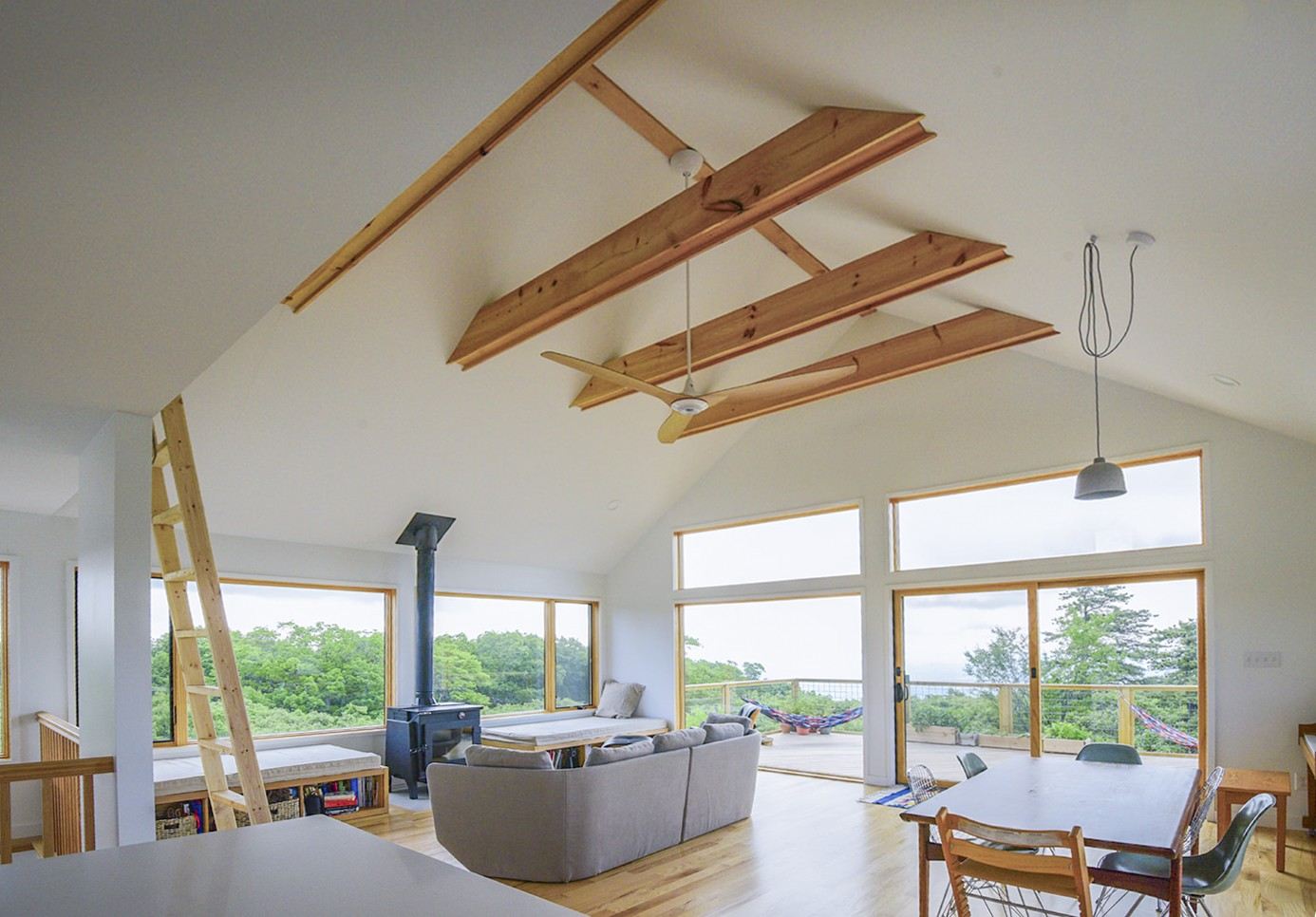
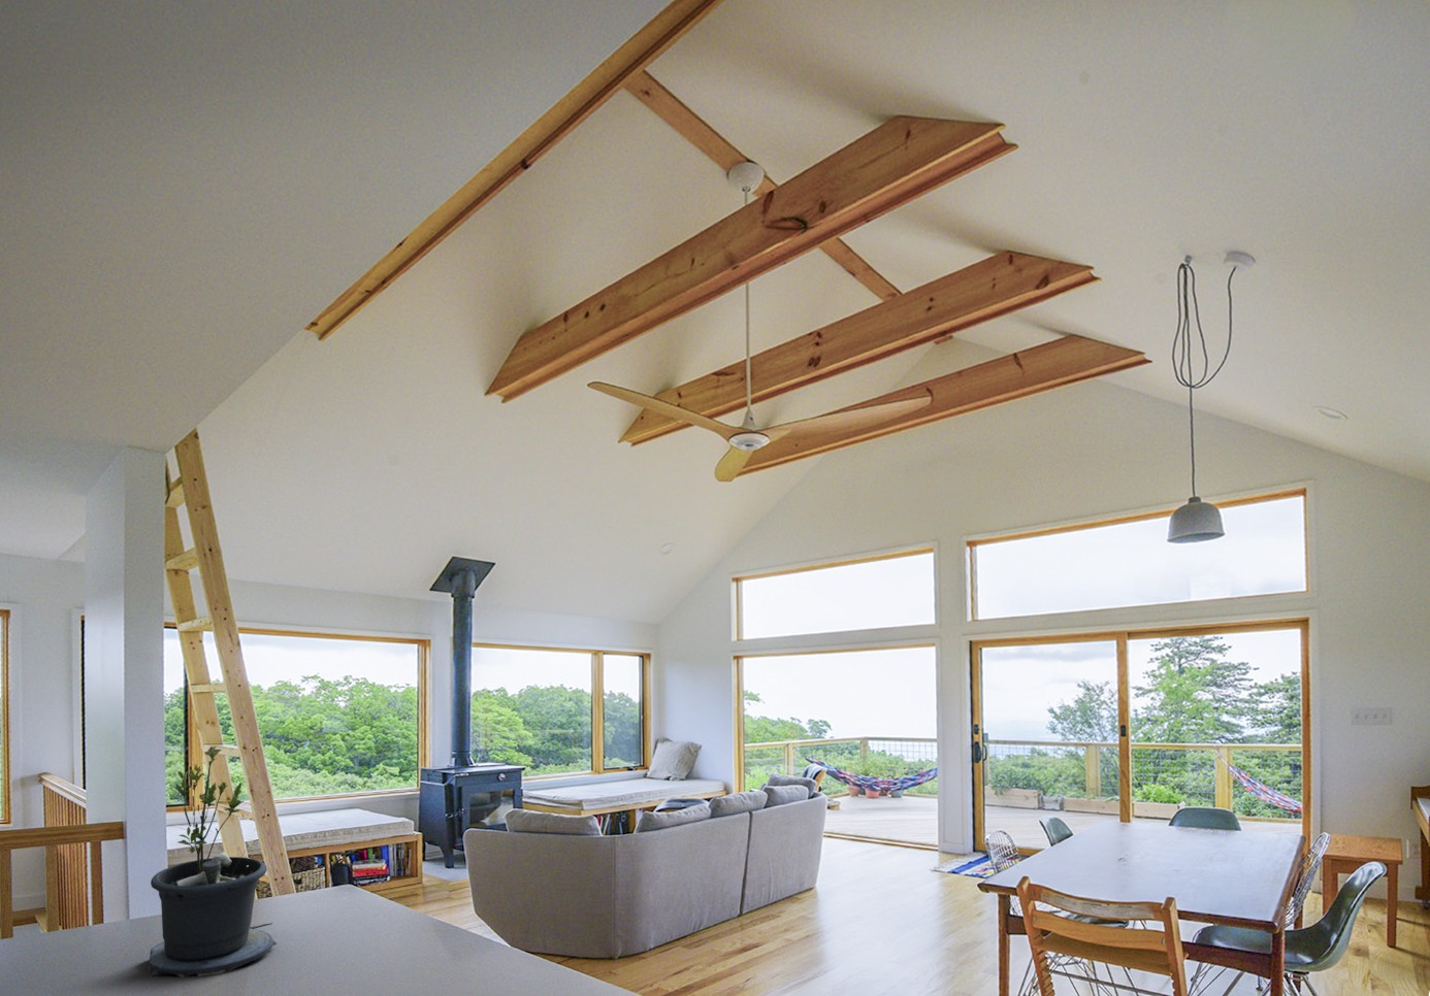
+ potted plant [148,745,277,979]
